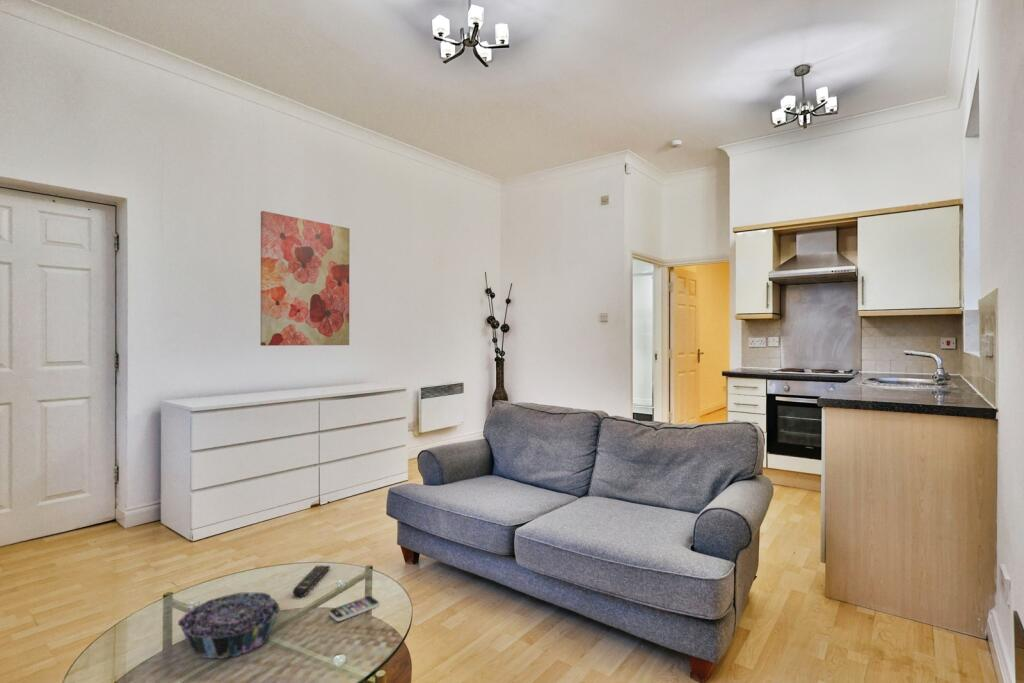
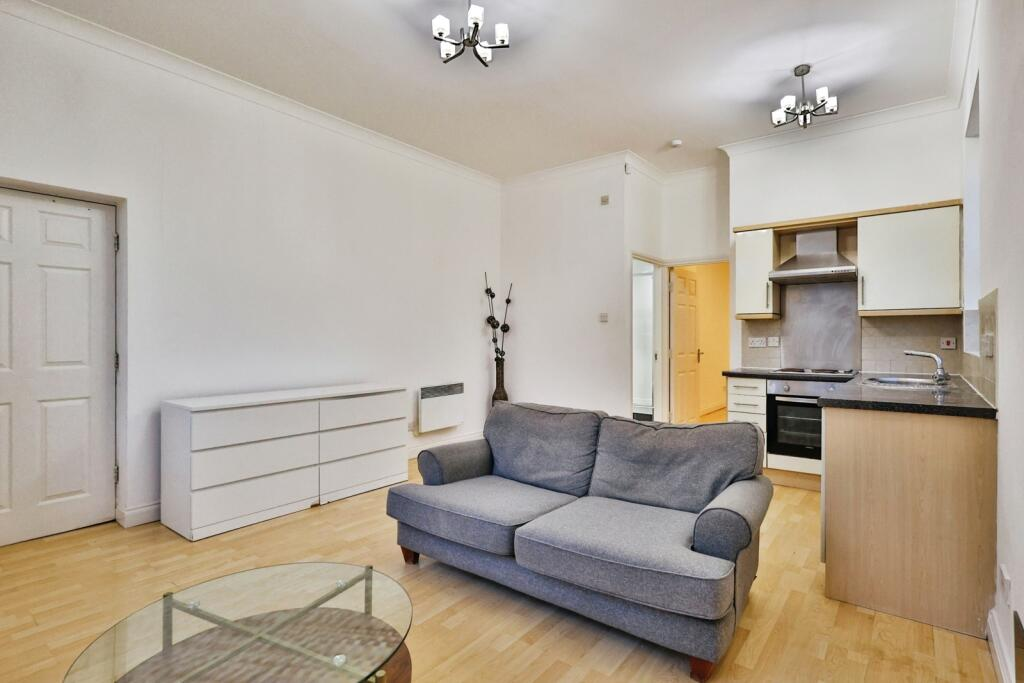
- wall art [259,210,351,347]
- remote control [292,565,331,598]
- smartphone [328,595,380,622]
- decorative bowl [177,591,281,660]
